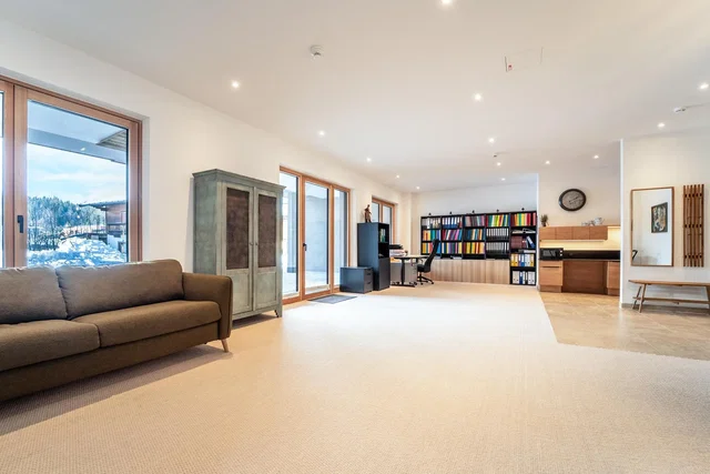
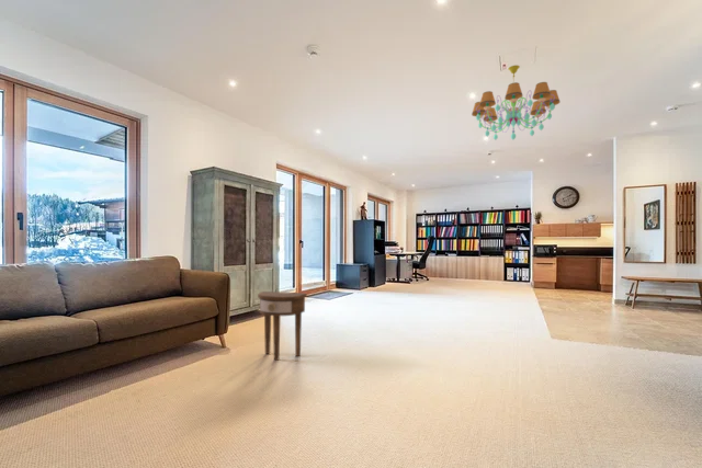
+ chandelier [471,64,561,141]
+ side table [257,290,308,362]
